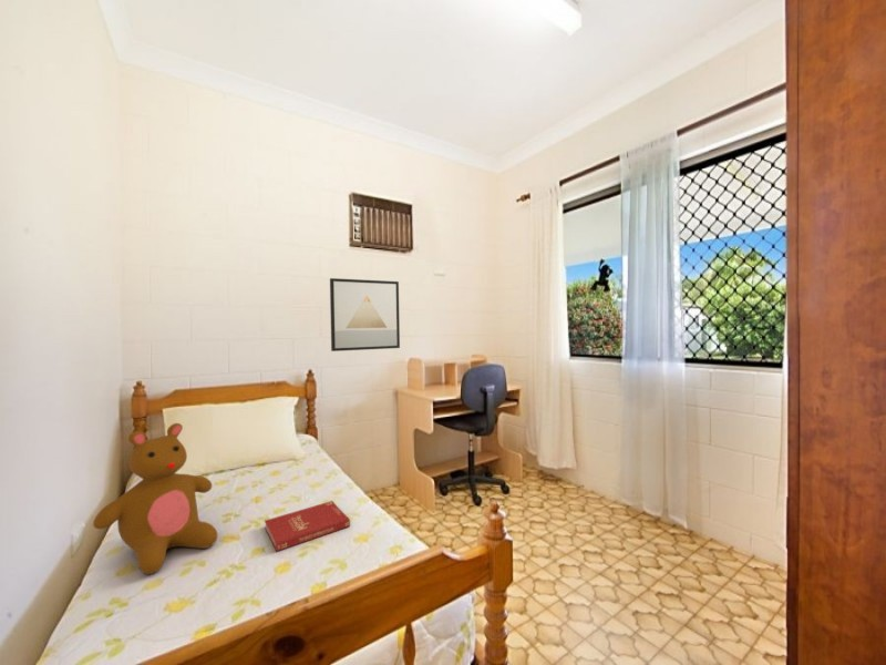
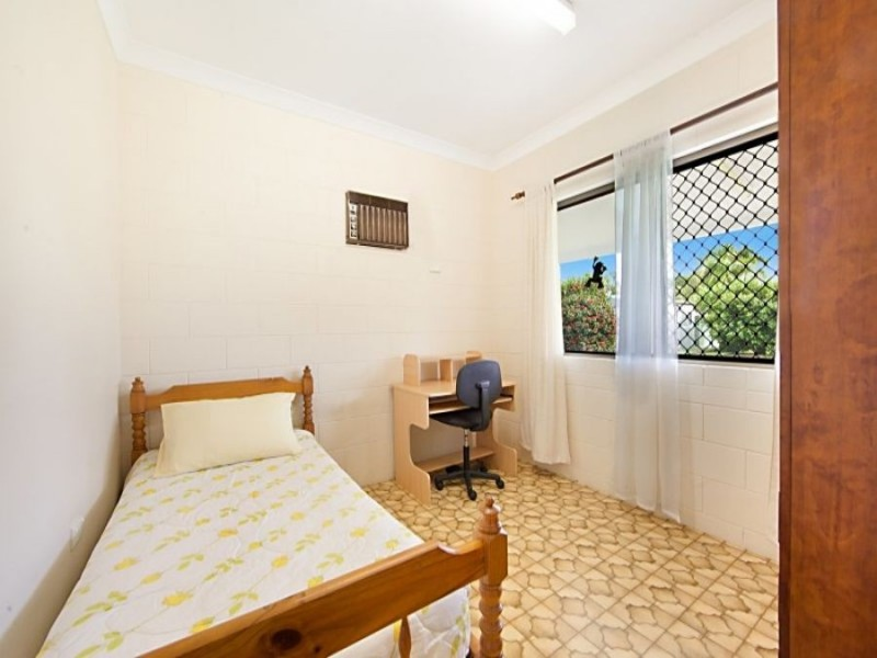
- teddy bear [92,422,218,575]
- wall art [329,277,401,352]
- book [264,500,351,553]
